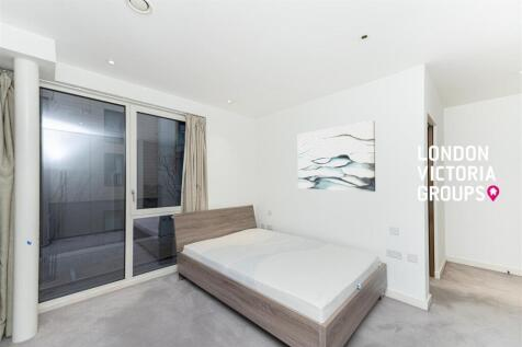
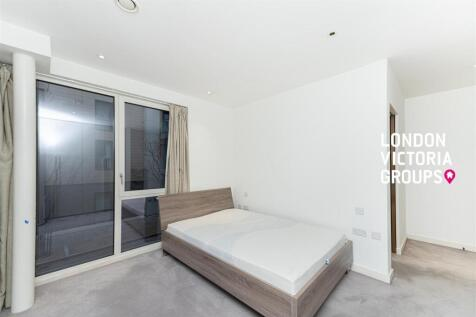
- wall art [297,119,376,193]
